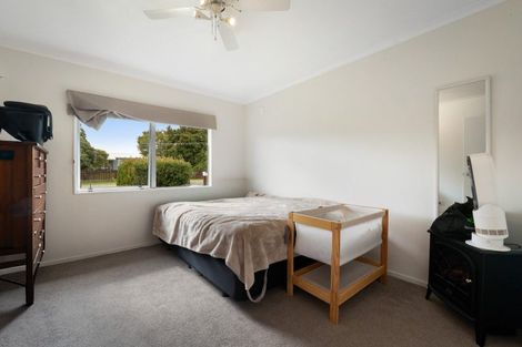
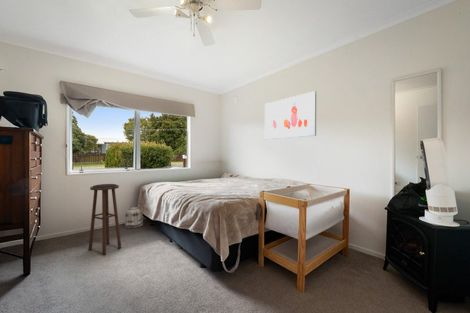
+ stool [88,183,122,256]
+ basket [124,202,144,229]
+ wall art [264,90,317,141]
